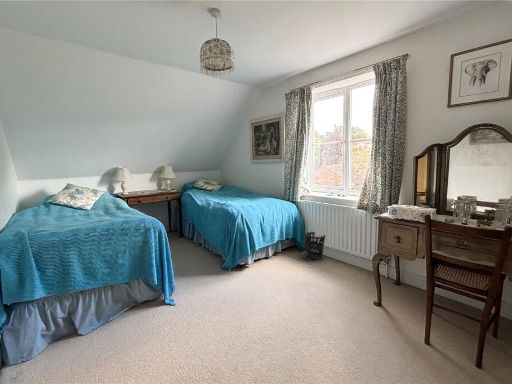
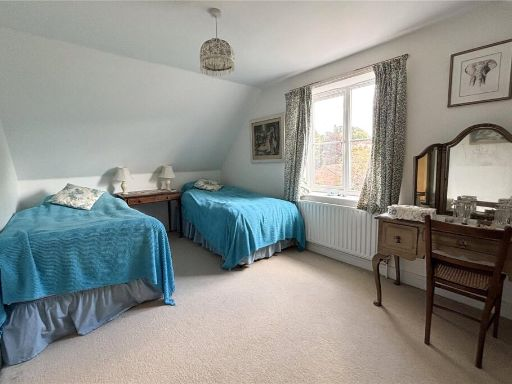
- wastebasket [304,231,326,261]
